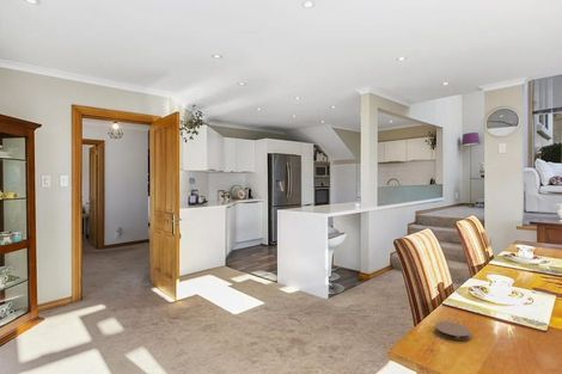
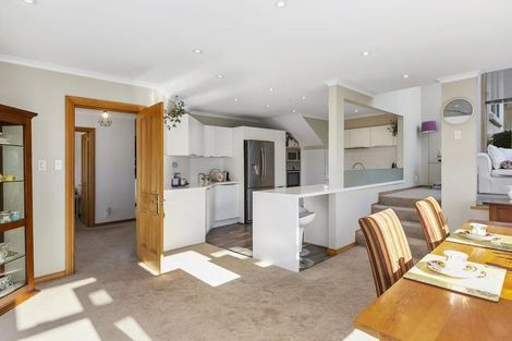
- coaster [434,320,472,342]
